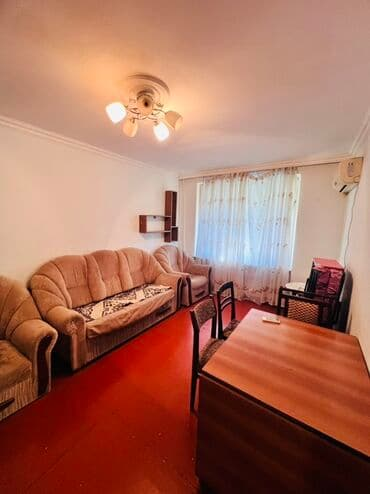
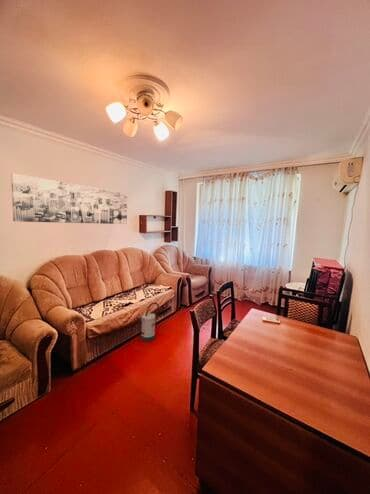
+ wall art [10,173,128,225]
+ watering can [135,301,160,343]
